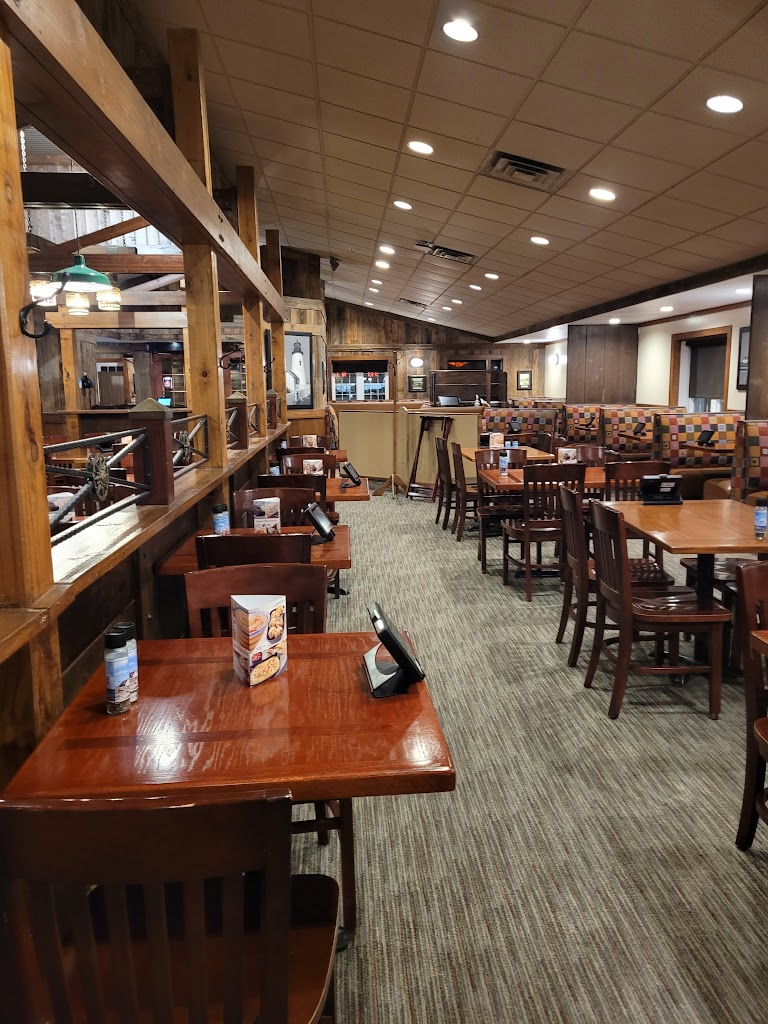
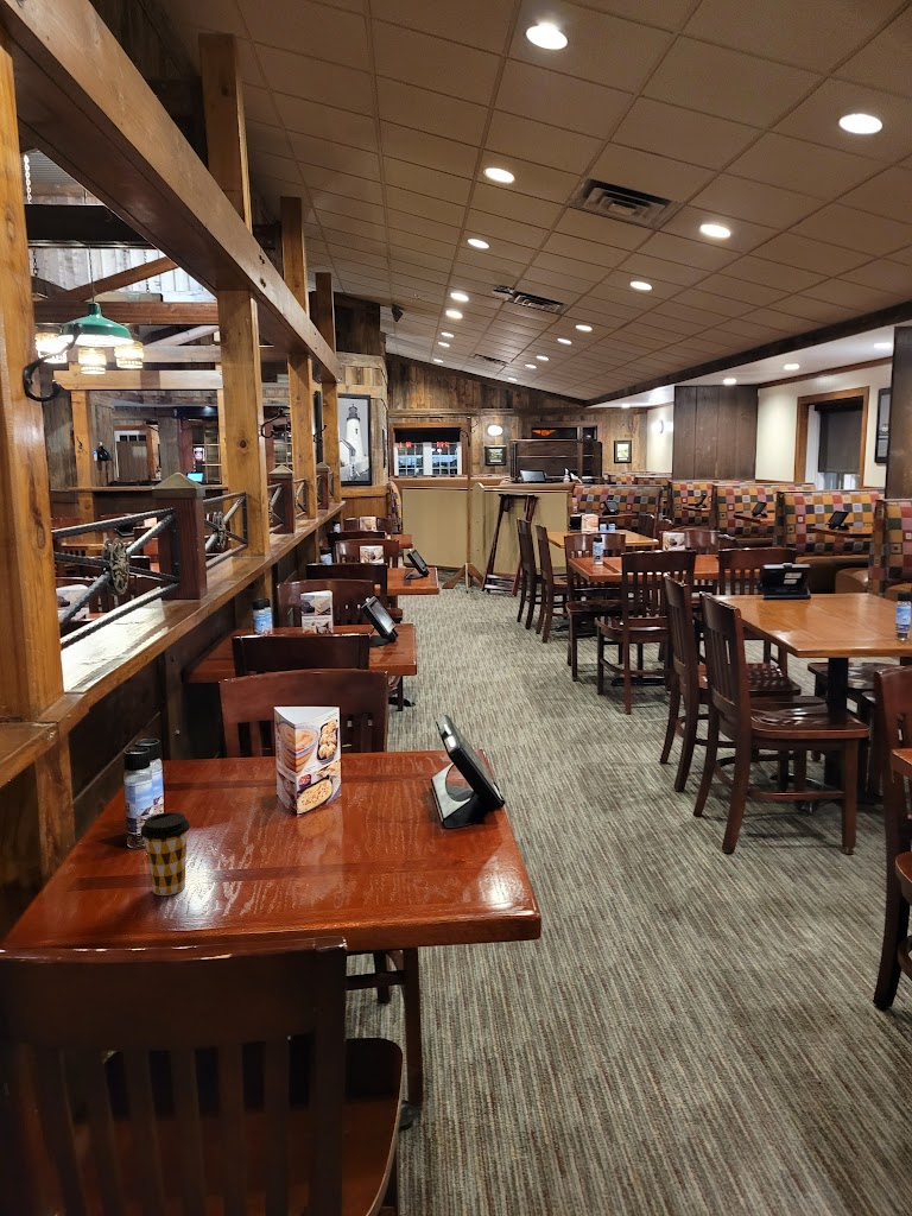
+ coffee cup [139,811,191,897]
